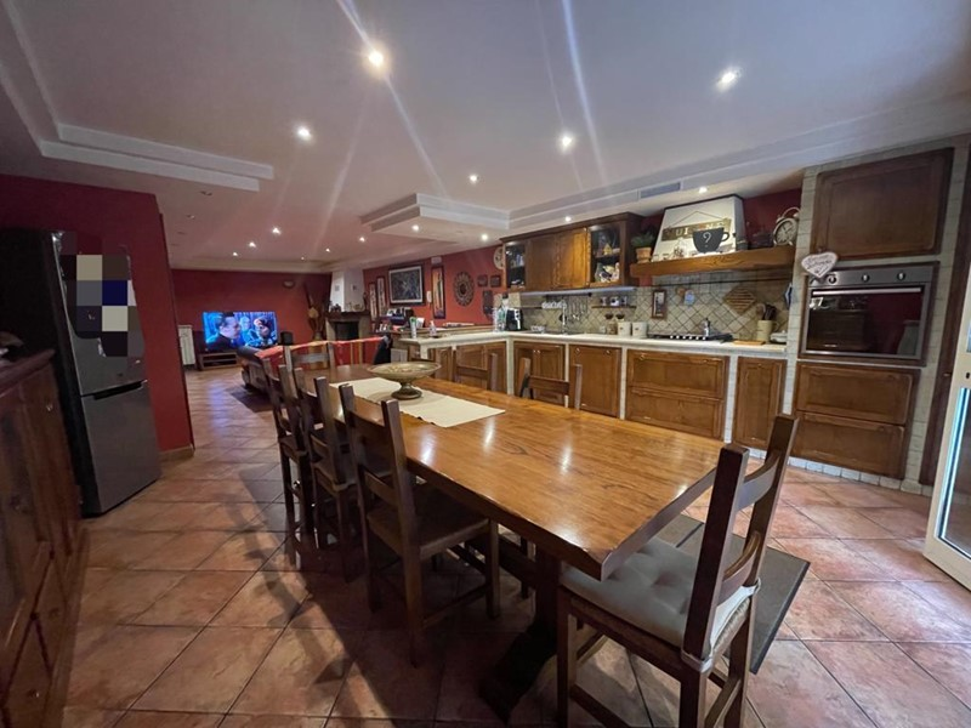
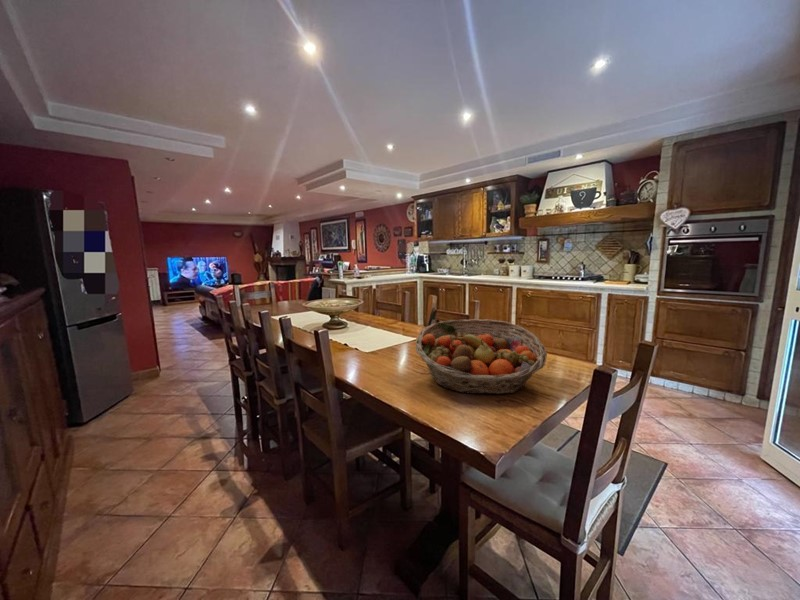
+ fruit basket [415,318,548,395]
